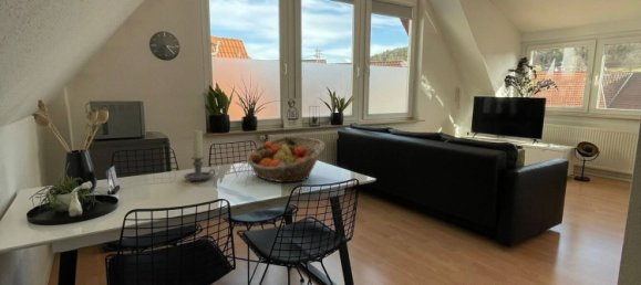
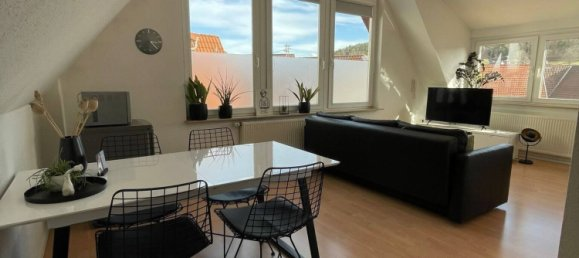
- fruit basket [245,136,325,183]
- candle holder [183,129,216,182]
